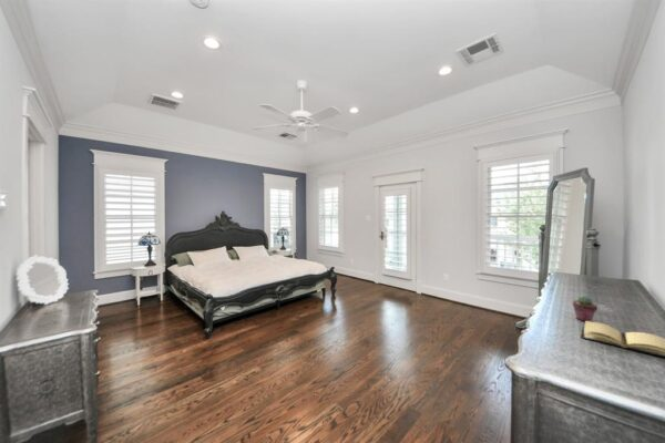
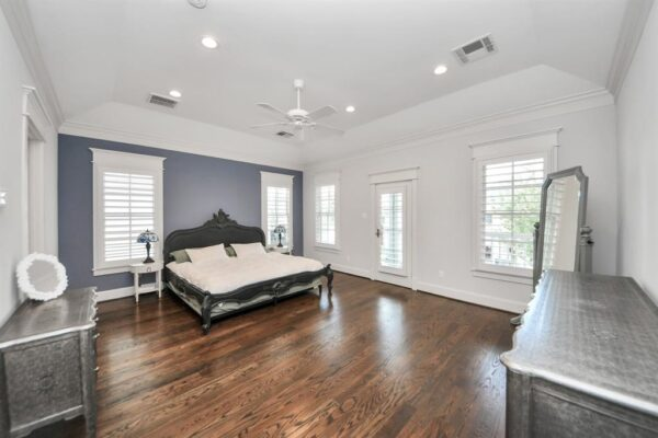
- book [580,321,665,359]
- potted succulent [572,296,598,322]
